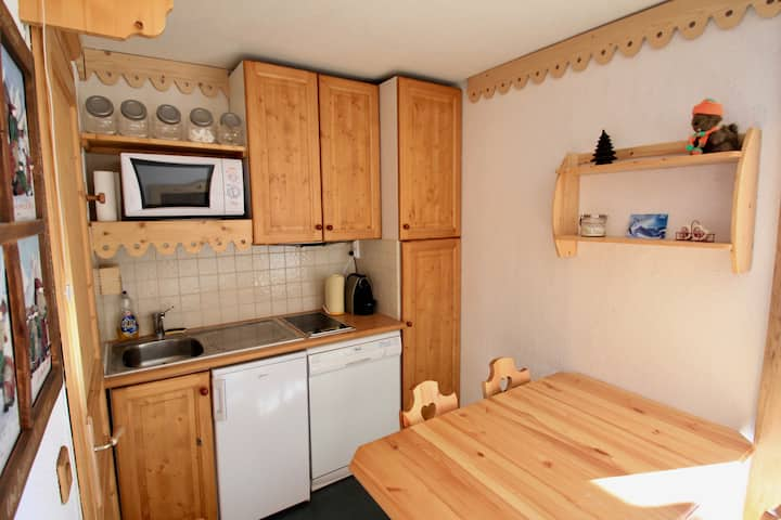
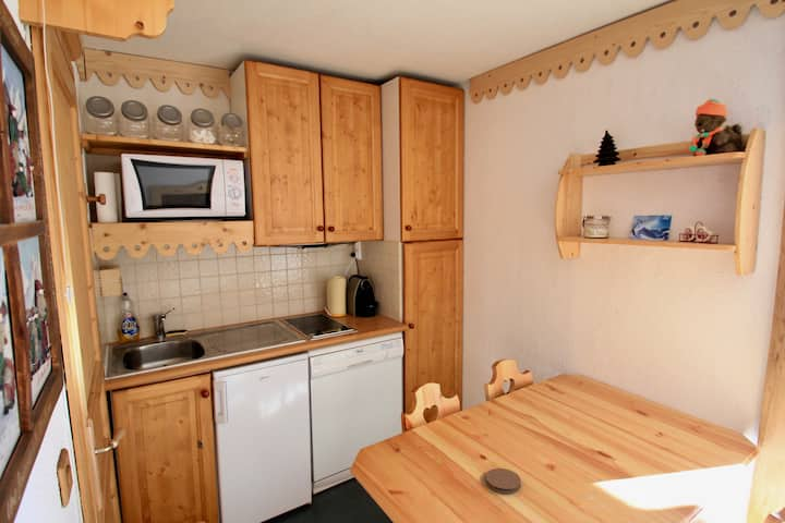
+ coaster [485,467,522,495]
